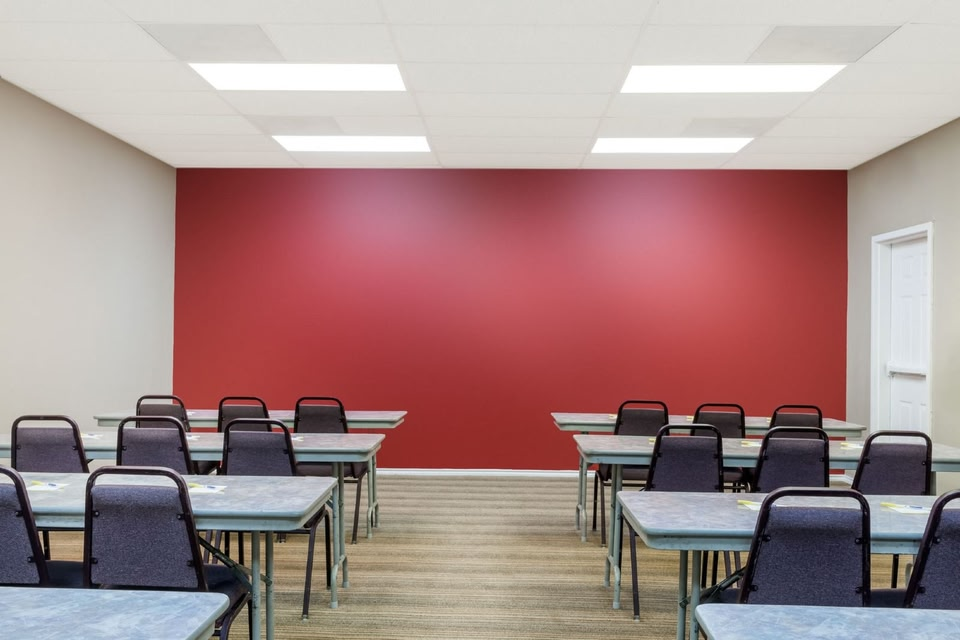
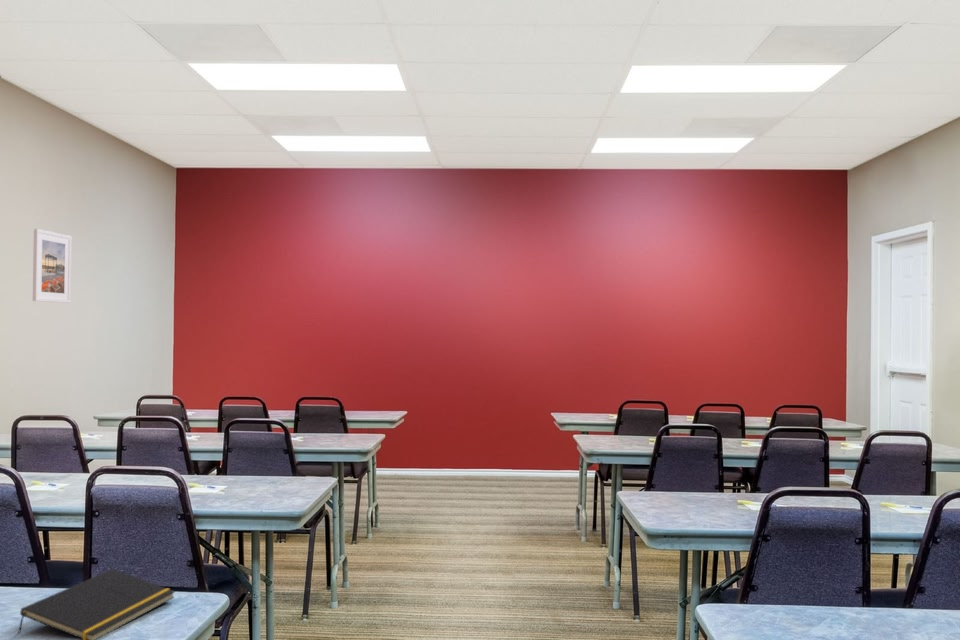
+ notepad [17,568,176,640]
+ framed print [32,228,72,304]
